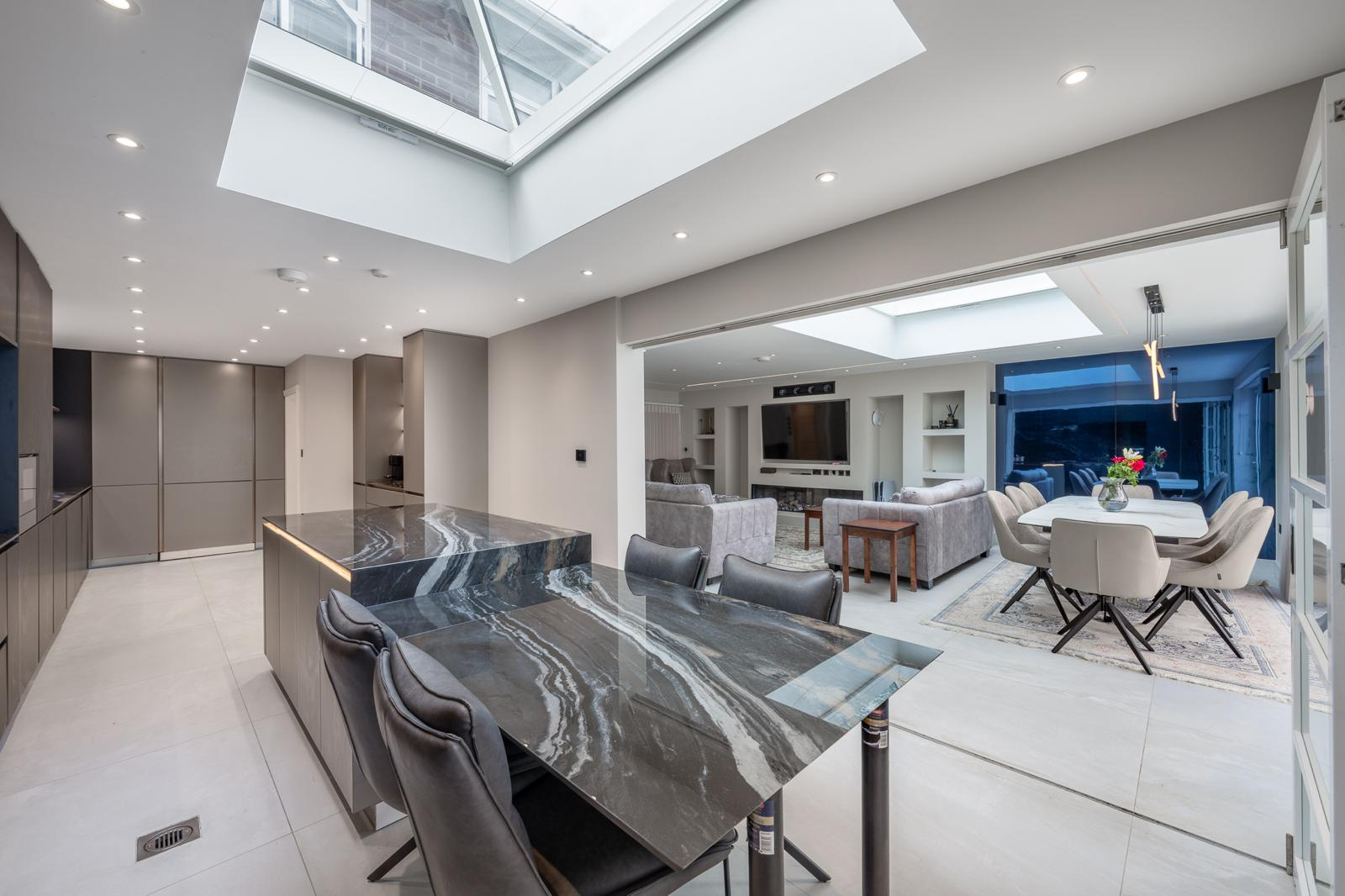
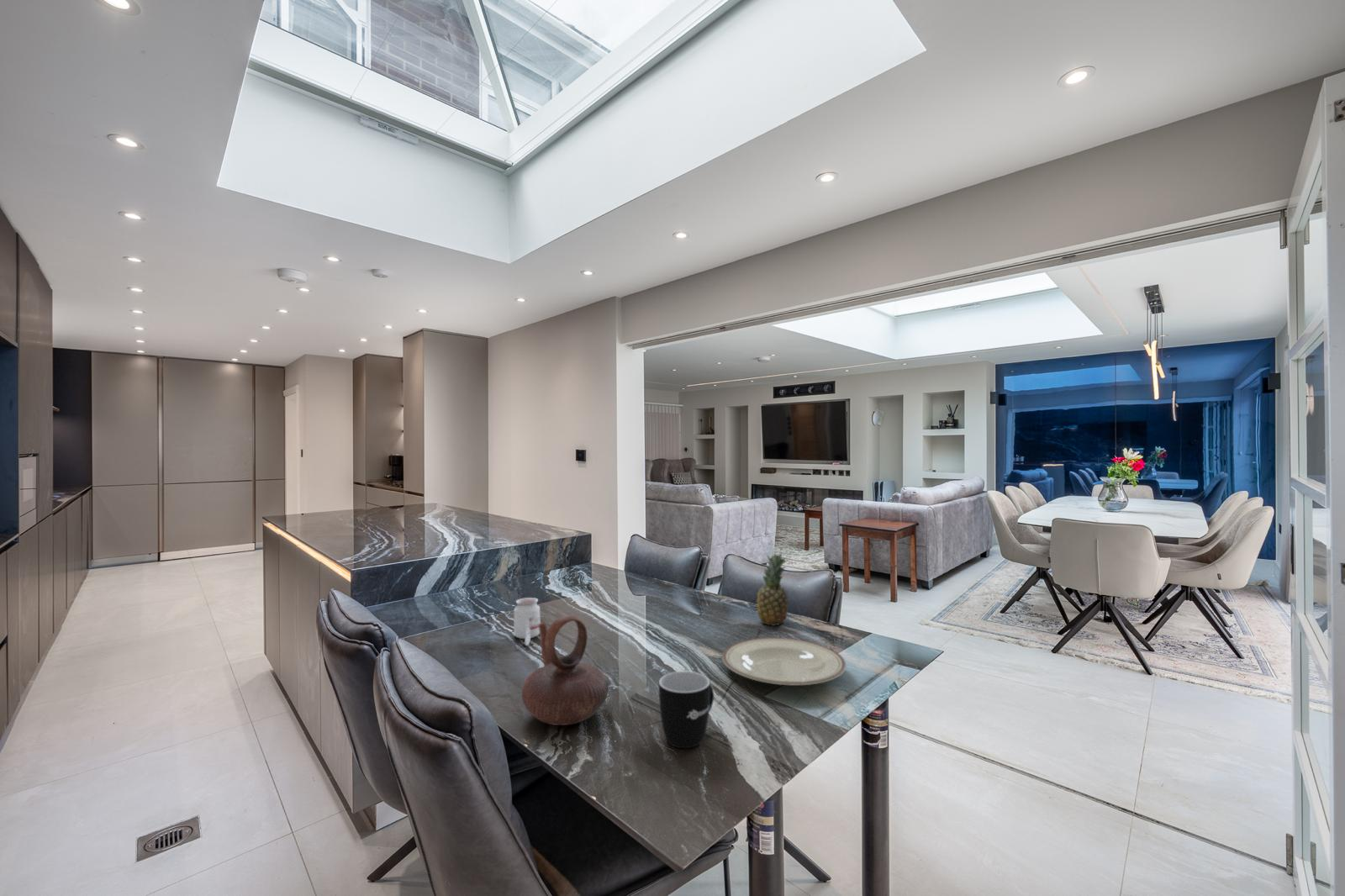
+ fruit [756,551,789,627]
+ plate [721,636,847,686]
+ teapot [521,614,609,726]
+ mug [658,671,715,749]
+ candle [513,597,541,646]
